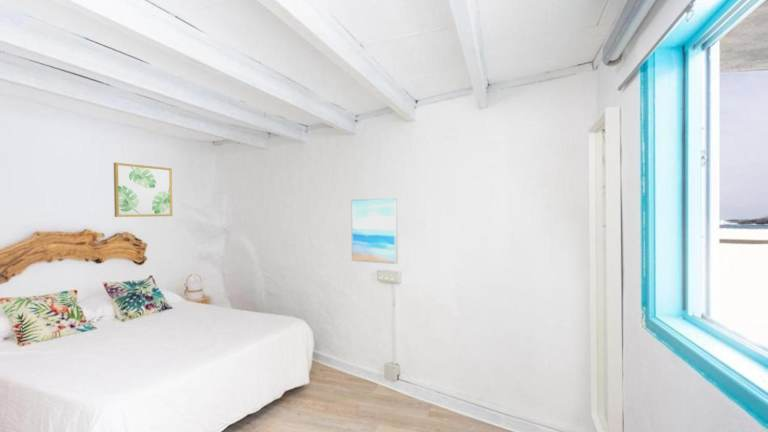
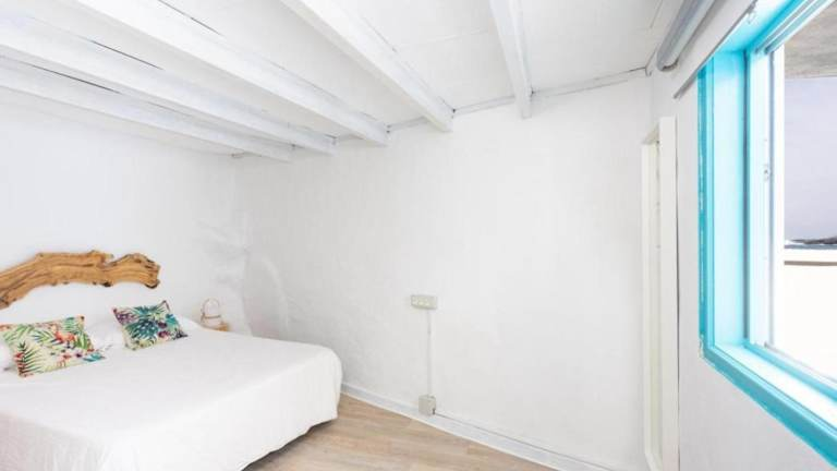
- wall art [350,197,399,265]
- wall art [113,162,174,218]
